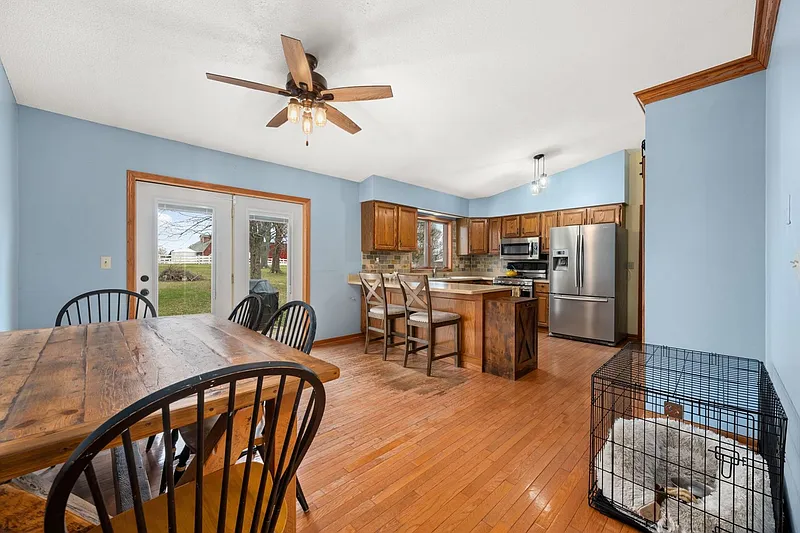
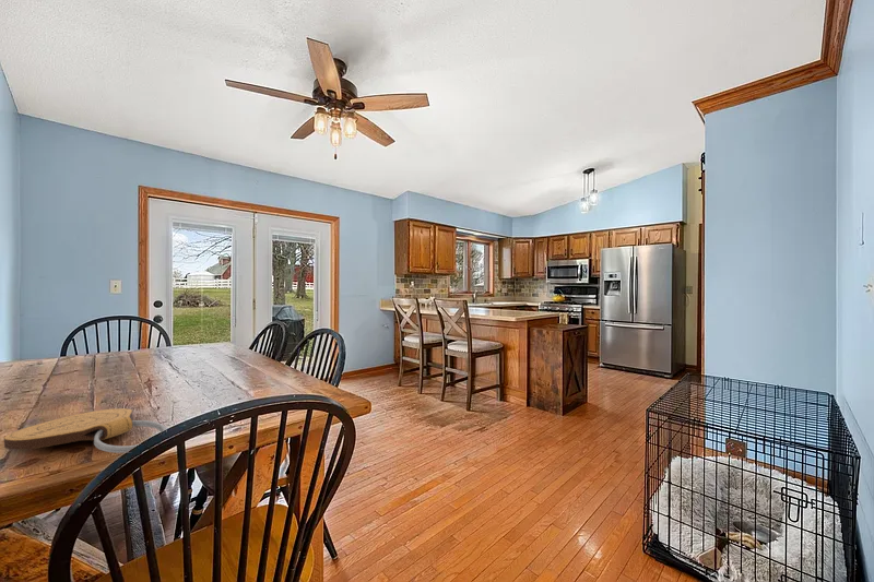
+ key chain [3,407,167,454]
